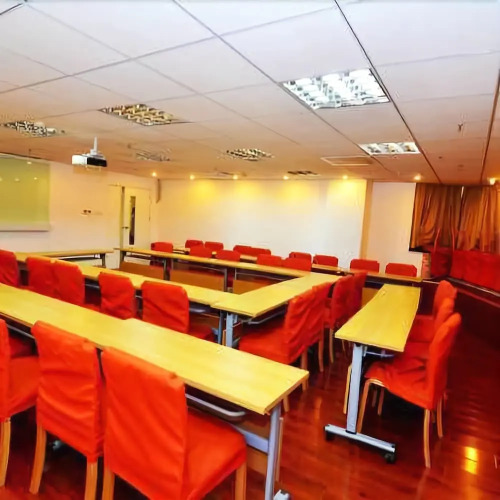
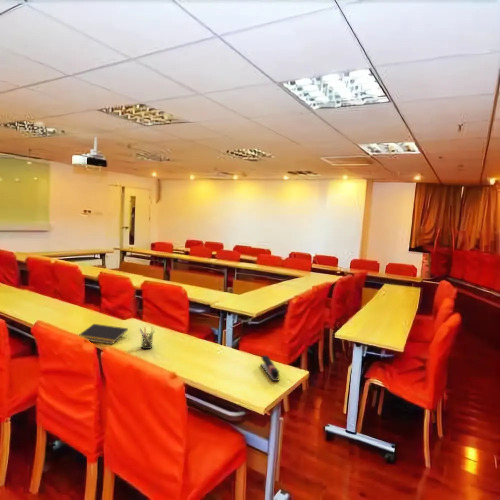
+ notepad [78,323,129,345]
+ pen holder [138,325,156,350]
+ stapler [260,354,280,382]
